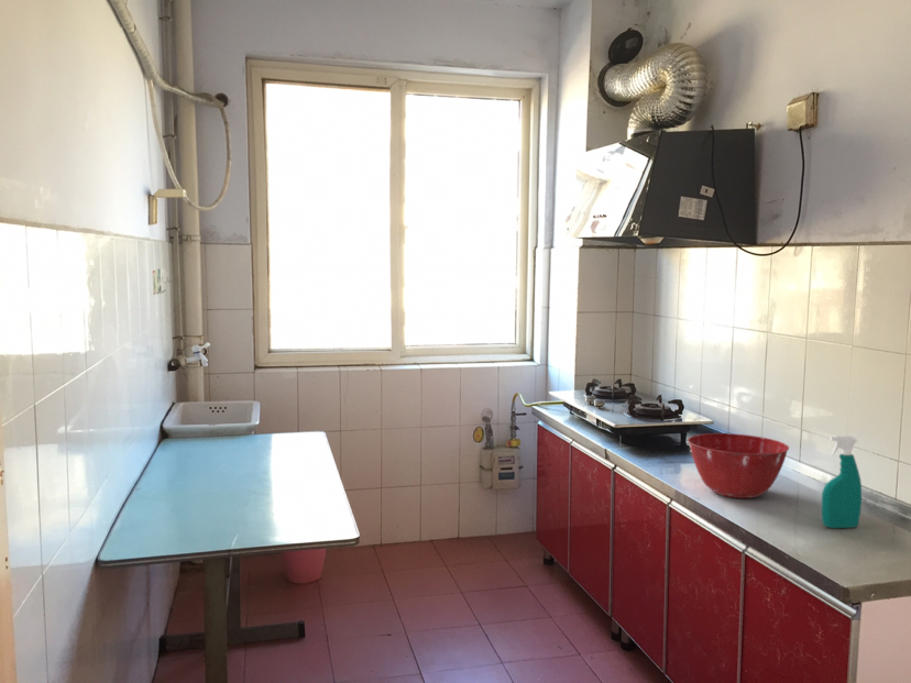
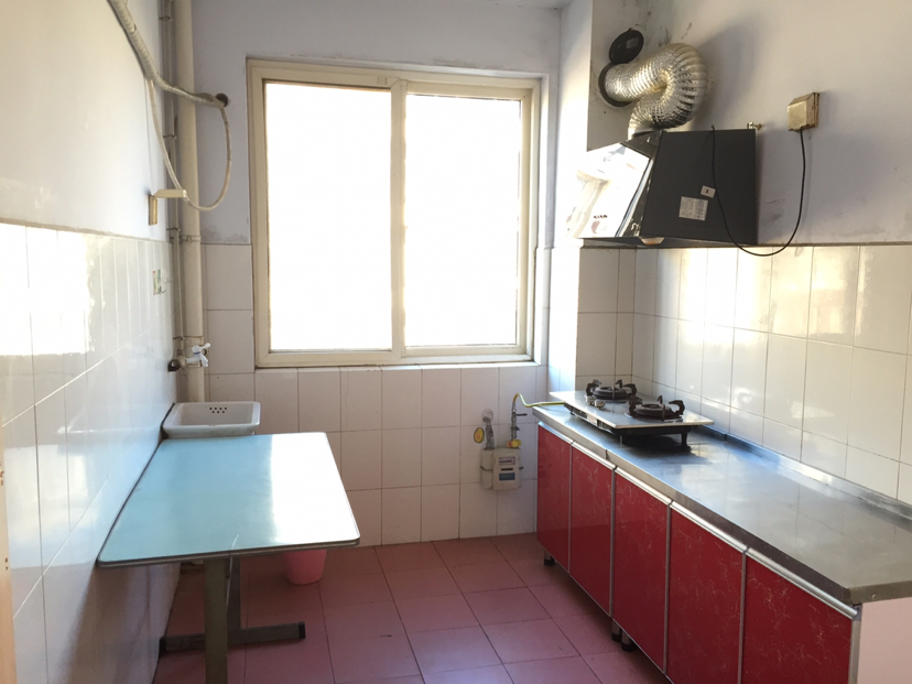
- mixing bowl [687,432,790,499]
- spray bottle [821,434,863,529]
